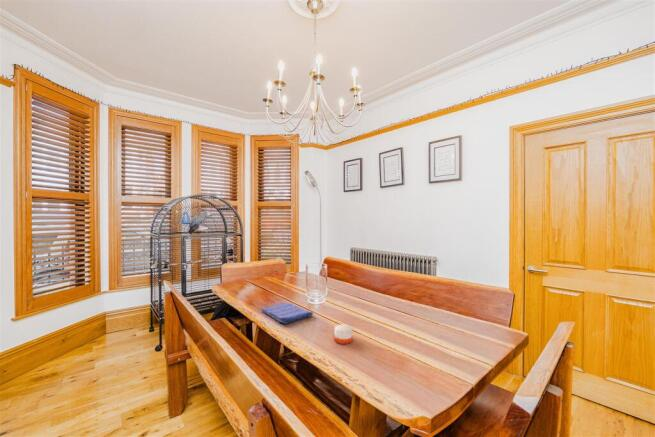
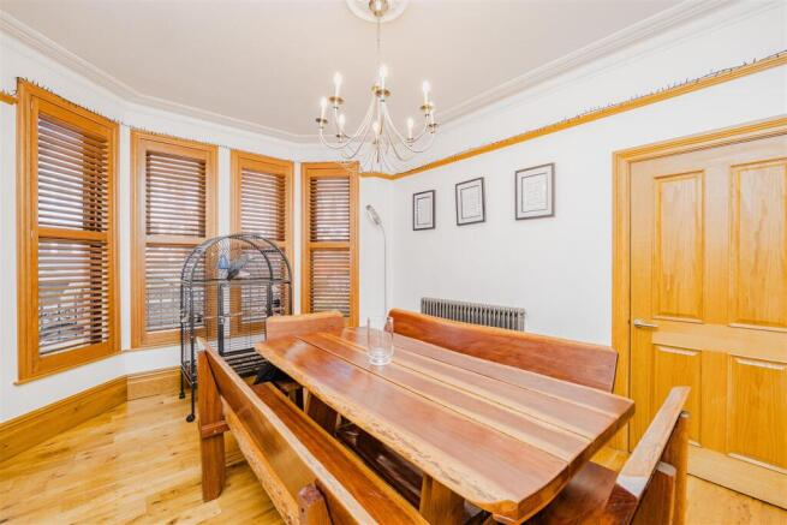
- candle [333,323,354,345]
- dish towel [260,301,314,325]
